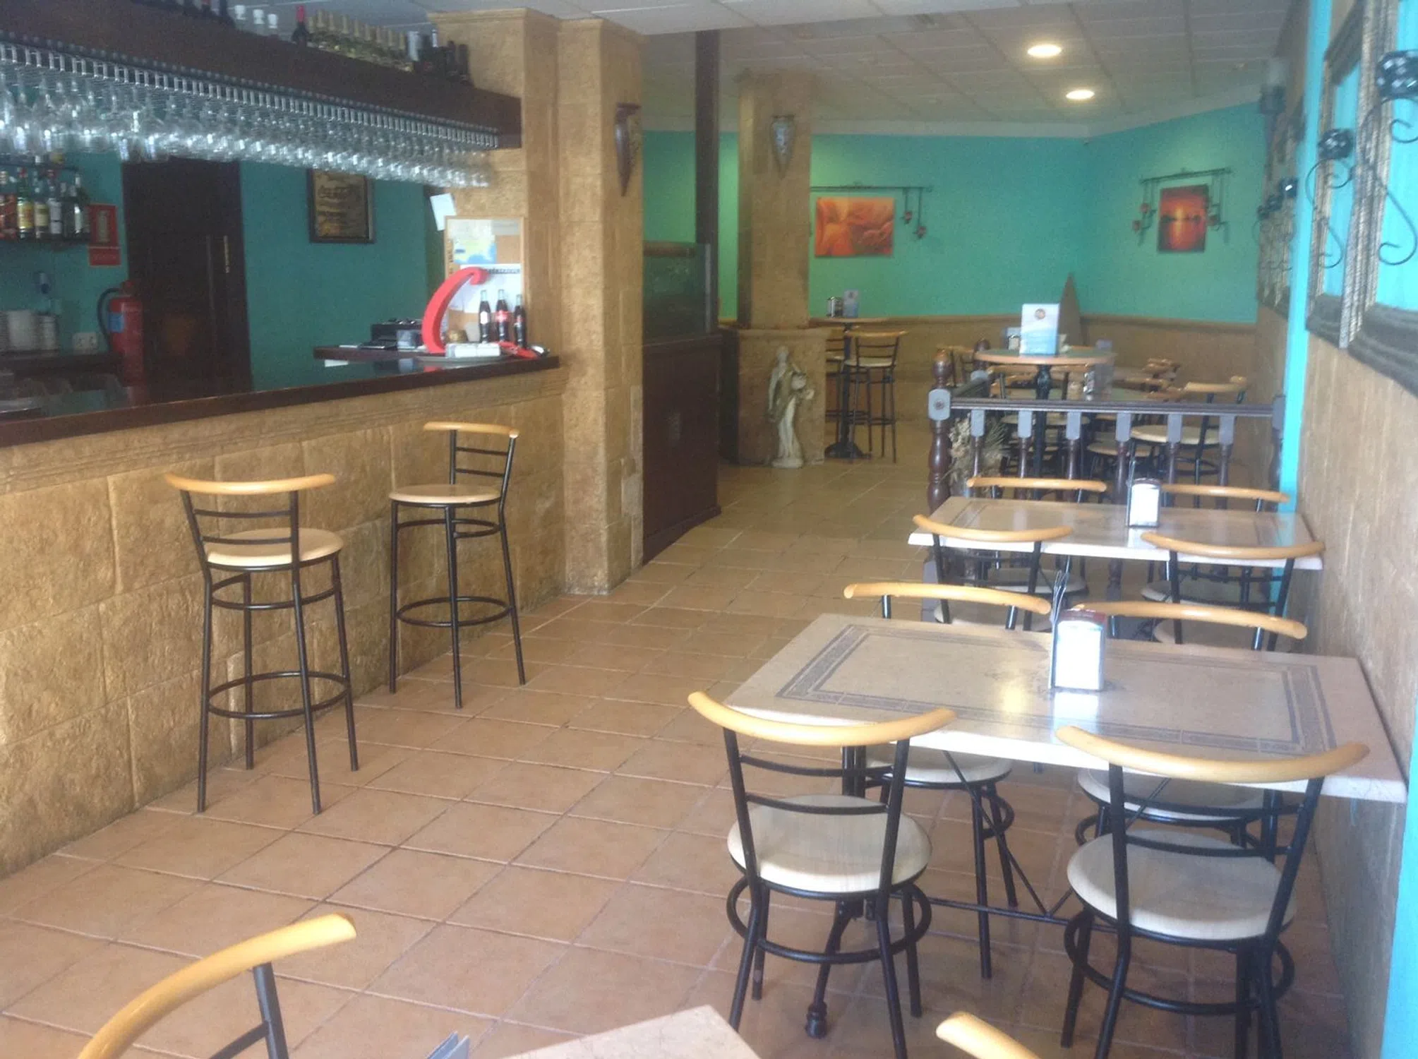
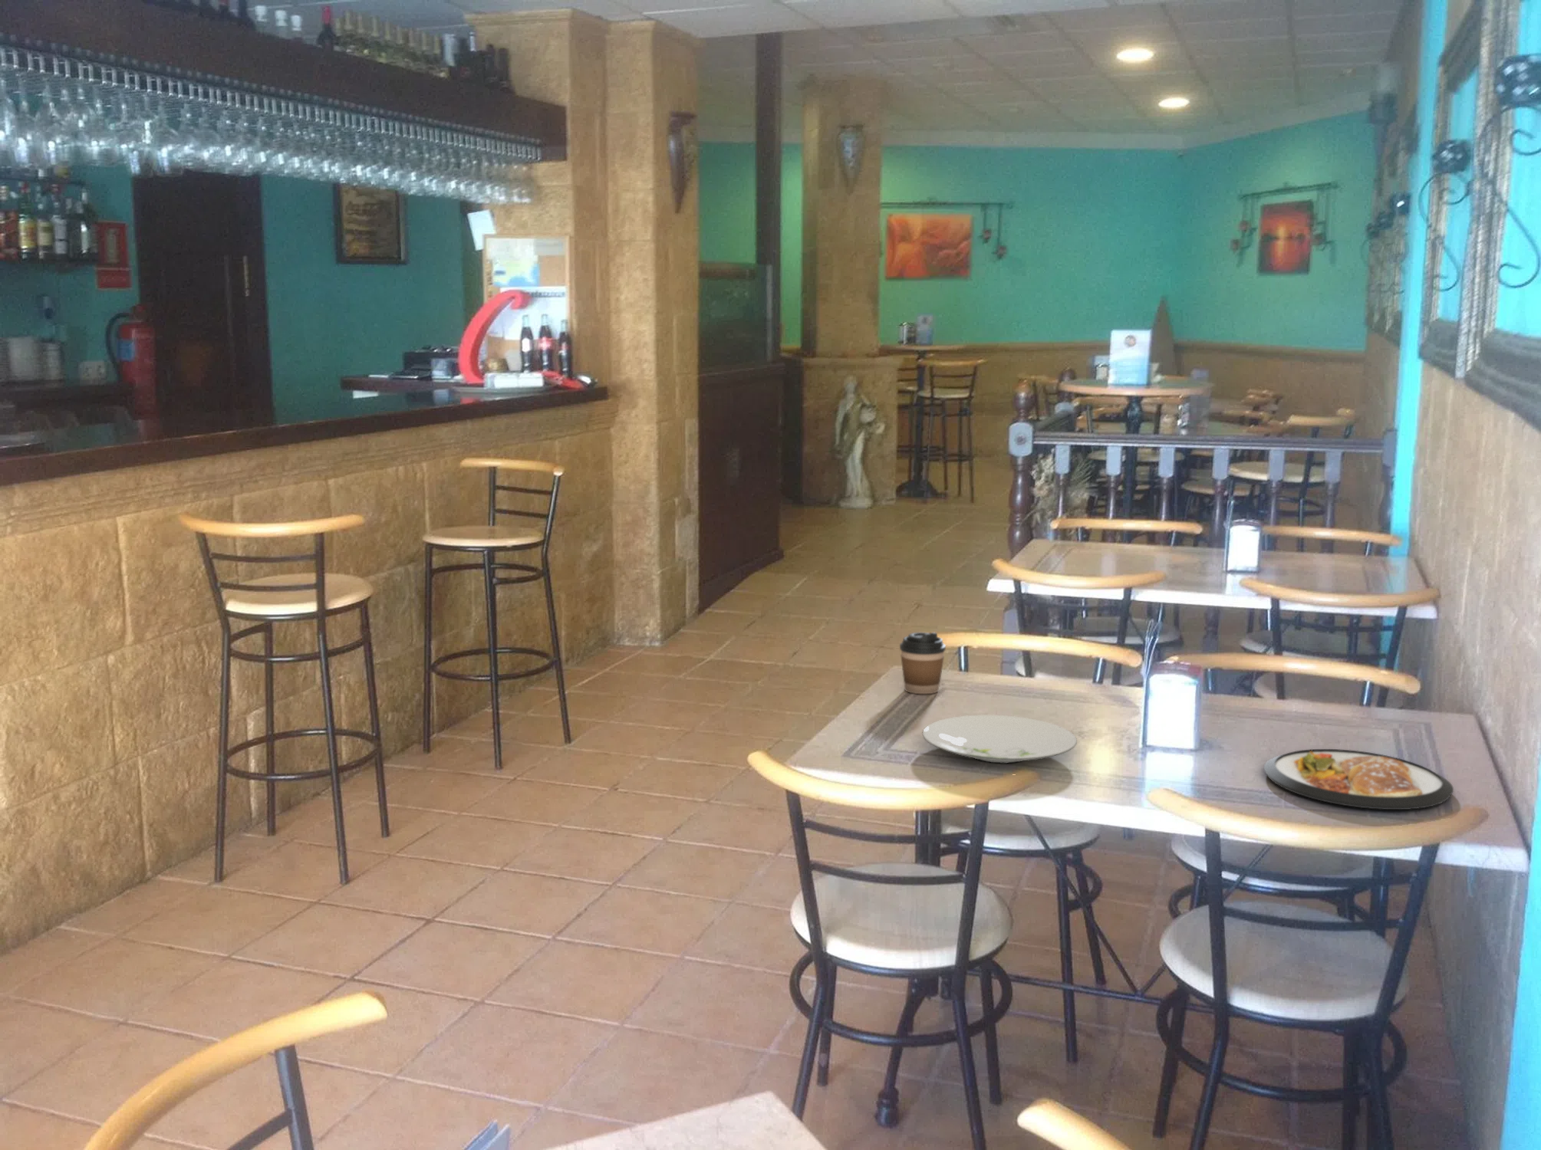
+ coffee cup [899,632,946,695]
+ plate [921,715,1078,765]
+ dish [1263,748,1454,811]
